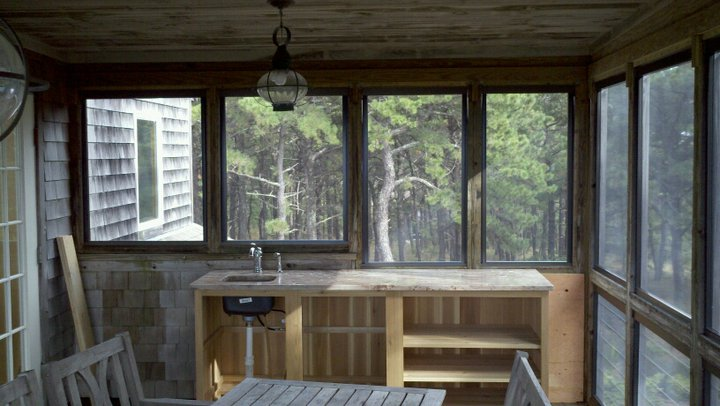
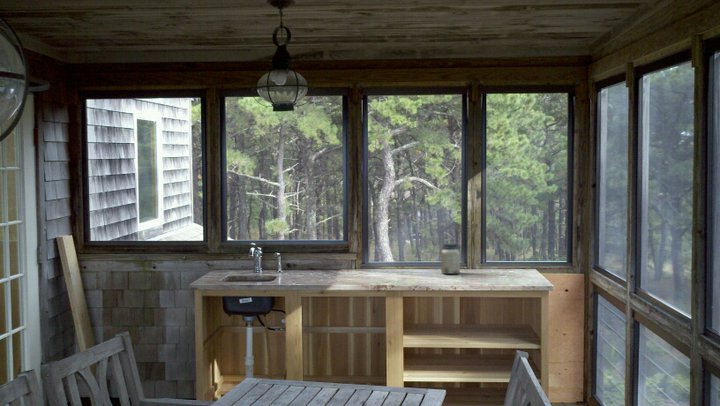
+ jar [440,242,461,275]
